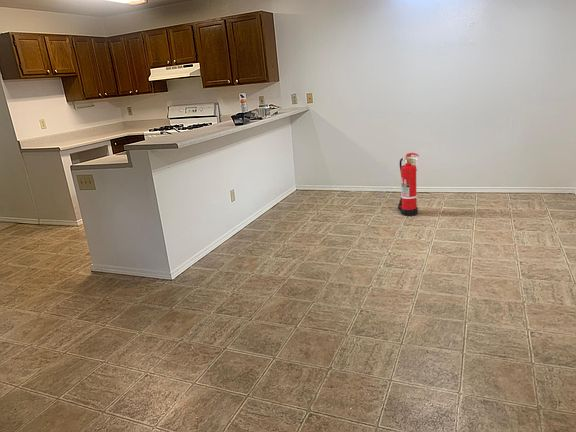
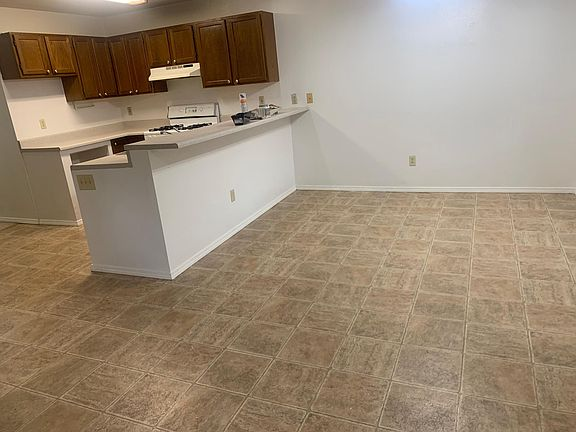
- fire extinguisher [396,152,420,217]
